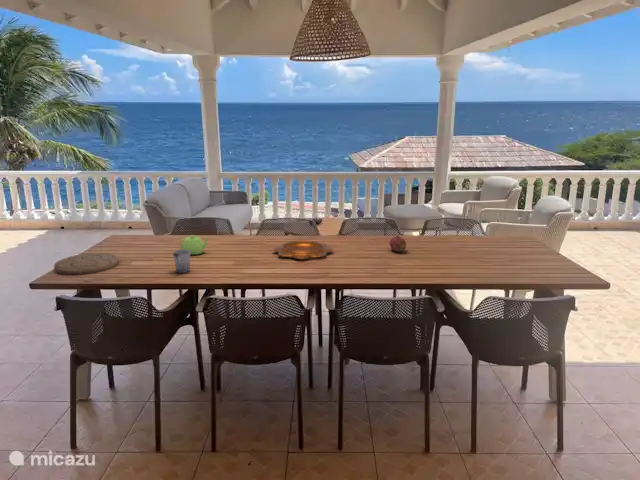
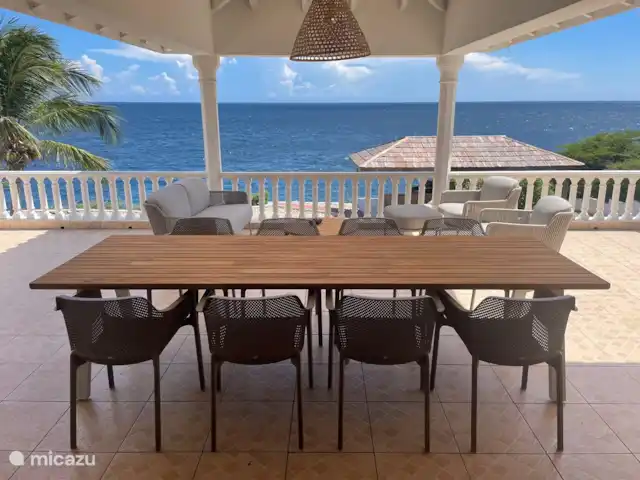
- cup [172,249,191,274]
- teapot [178,234,211,256]
- decorative bowl [272,240,334,260]
- fruit [388,235,407,253]
- cutting board [53,252,120,276]
